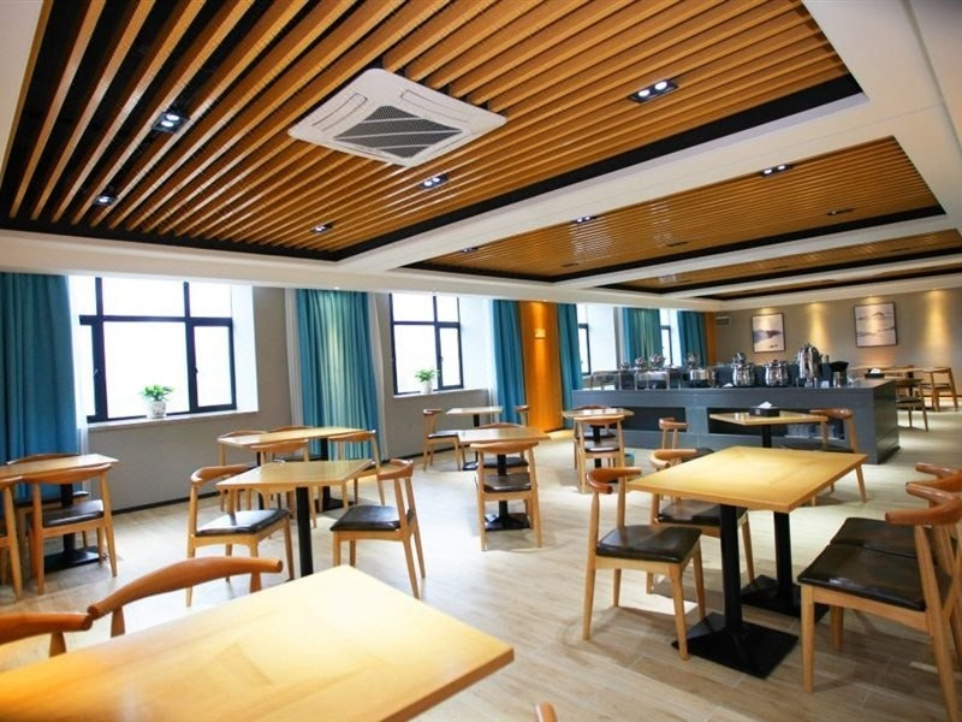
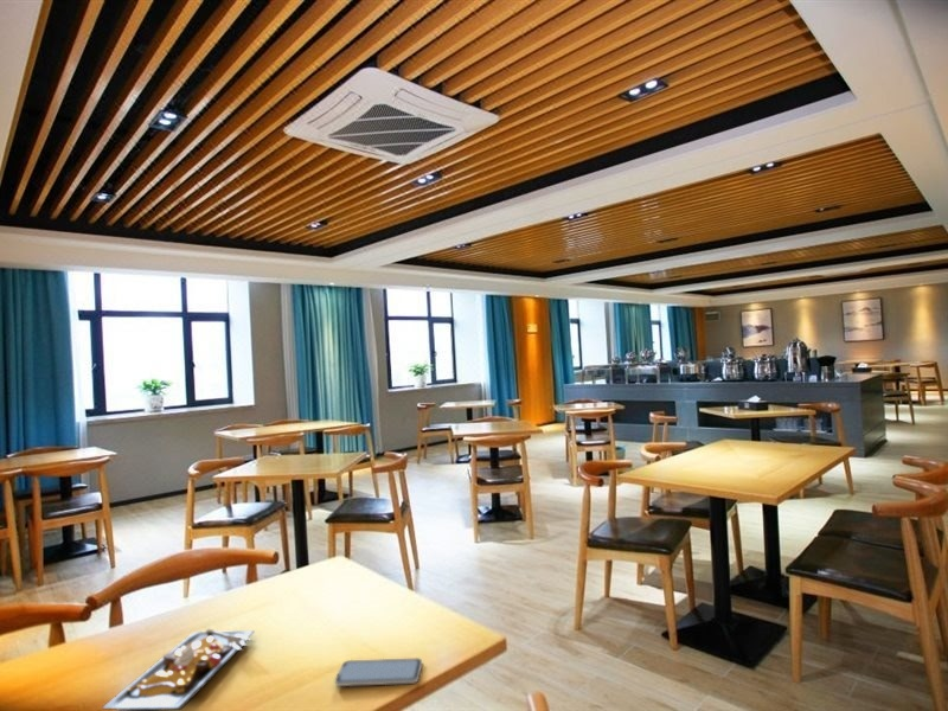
+ smartphone [334,656,423,687]
+ plate [101,628,256,711]
